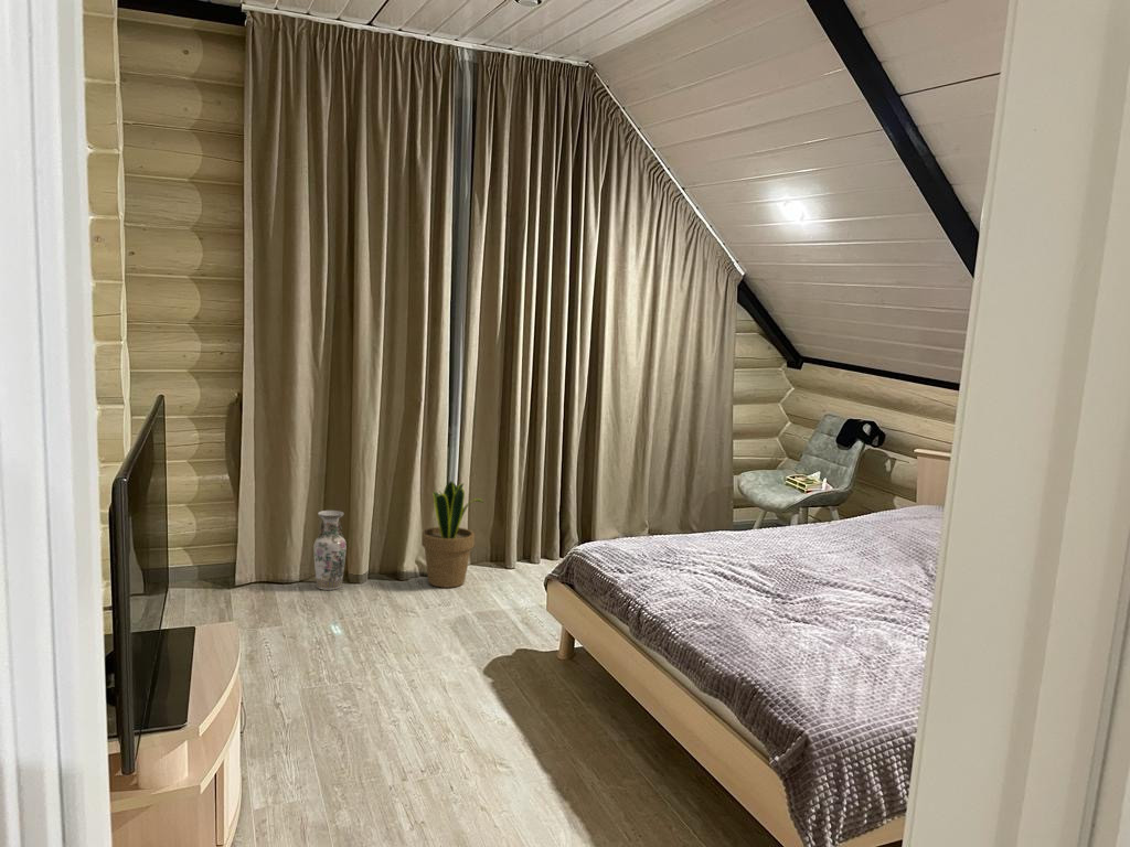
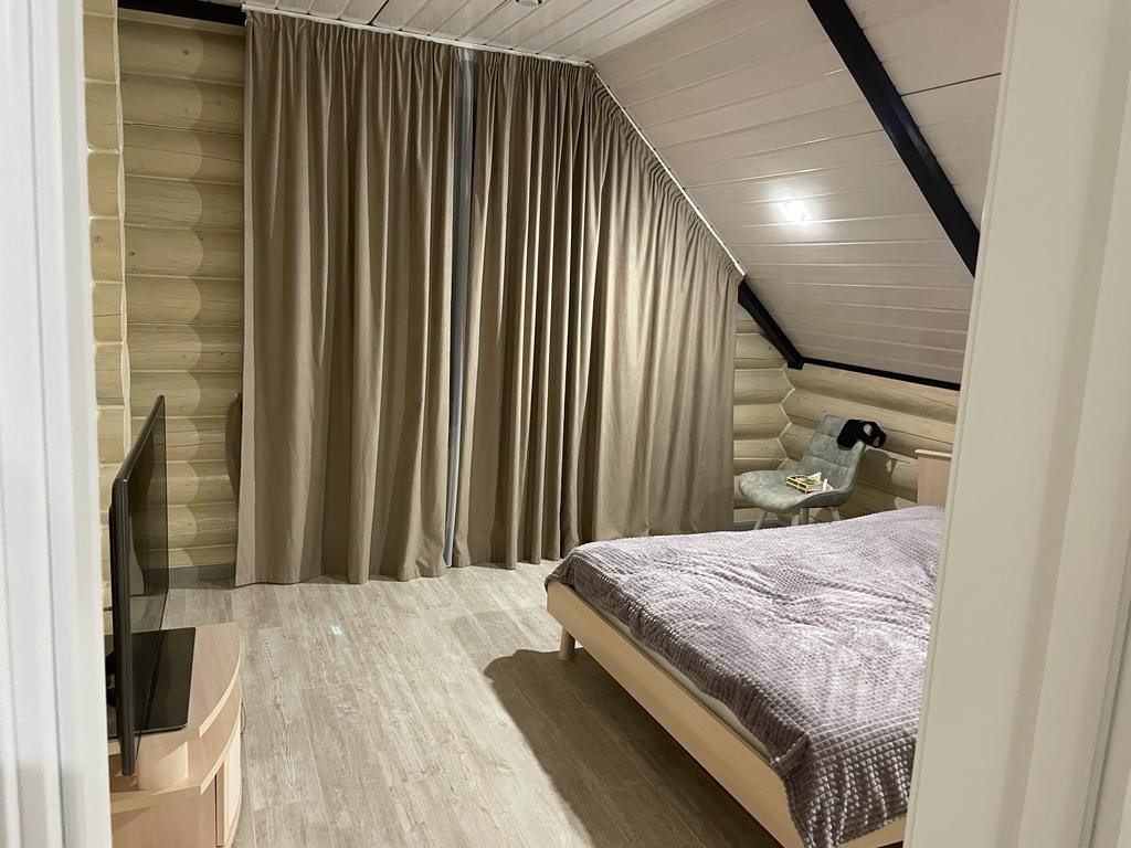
- vase [313,510,348,591]
- potted plant [420,480,484,589]
